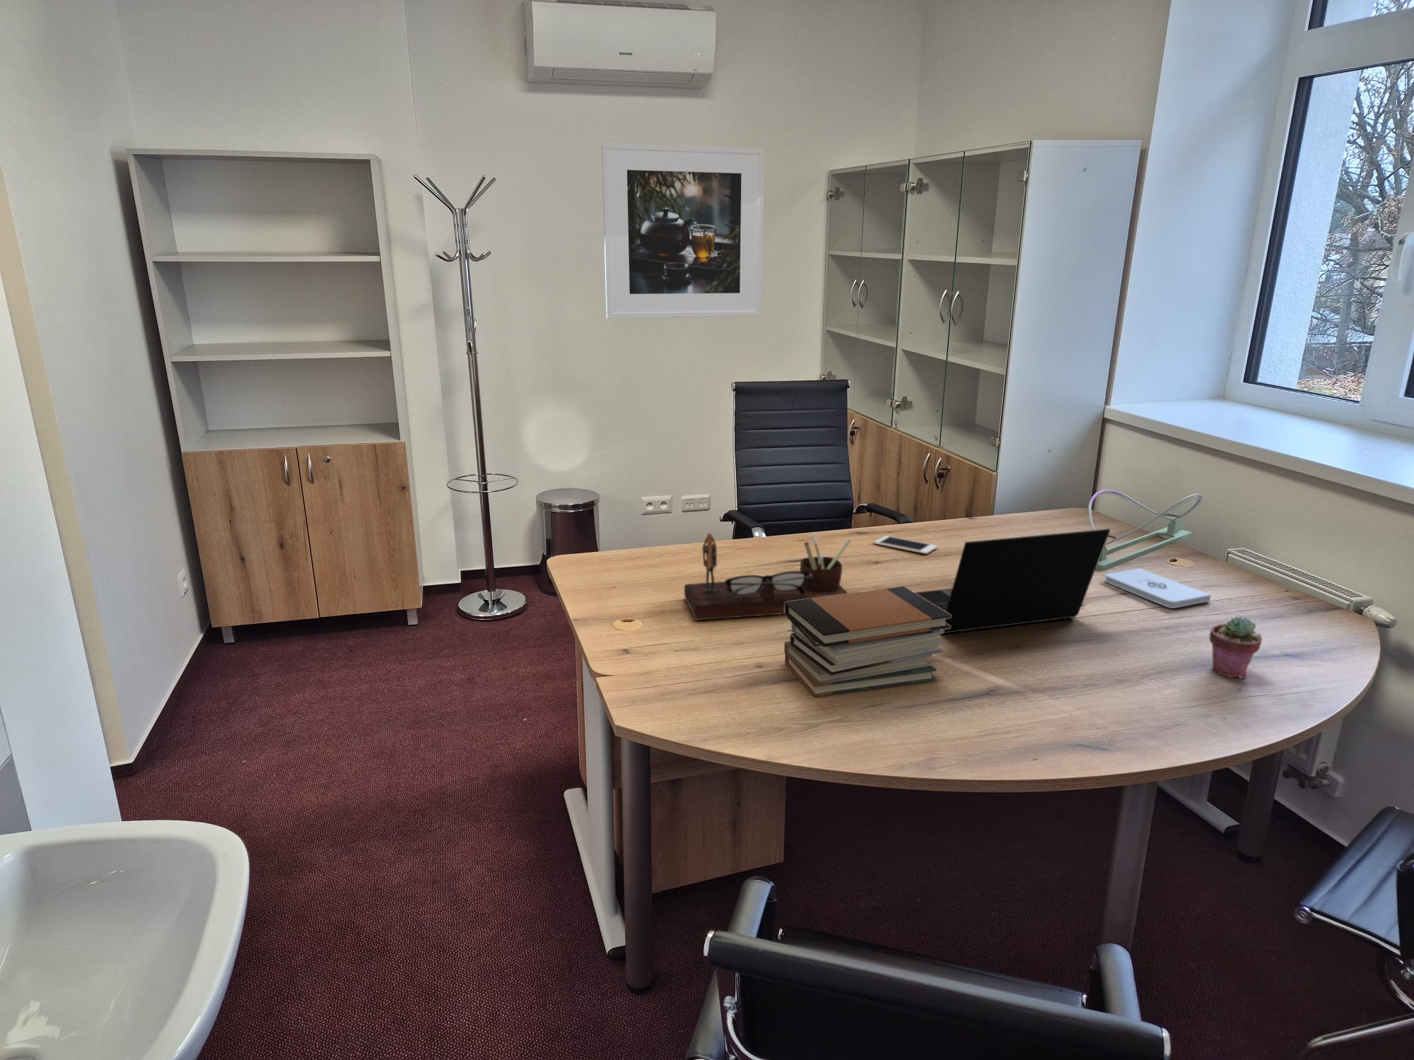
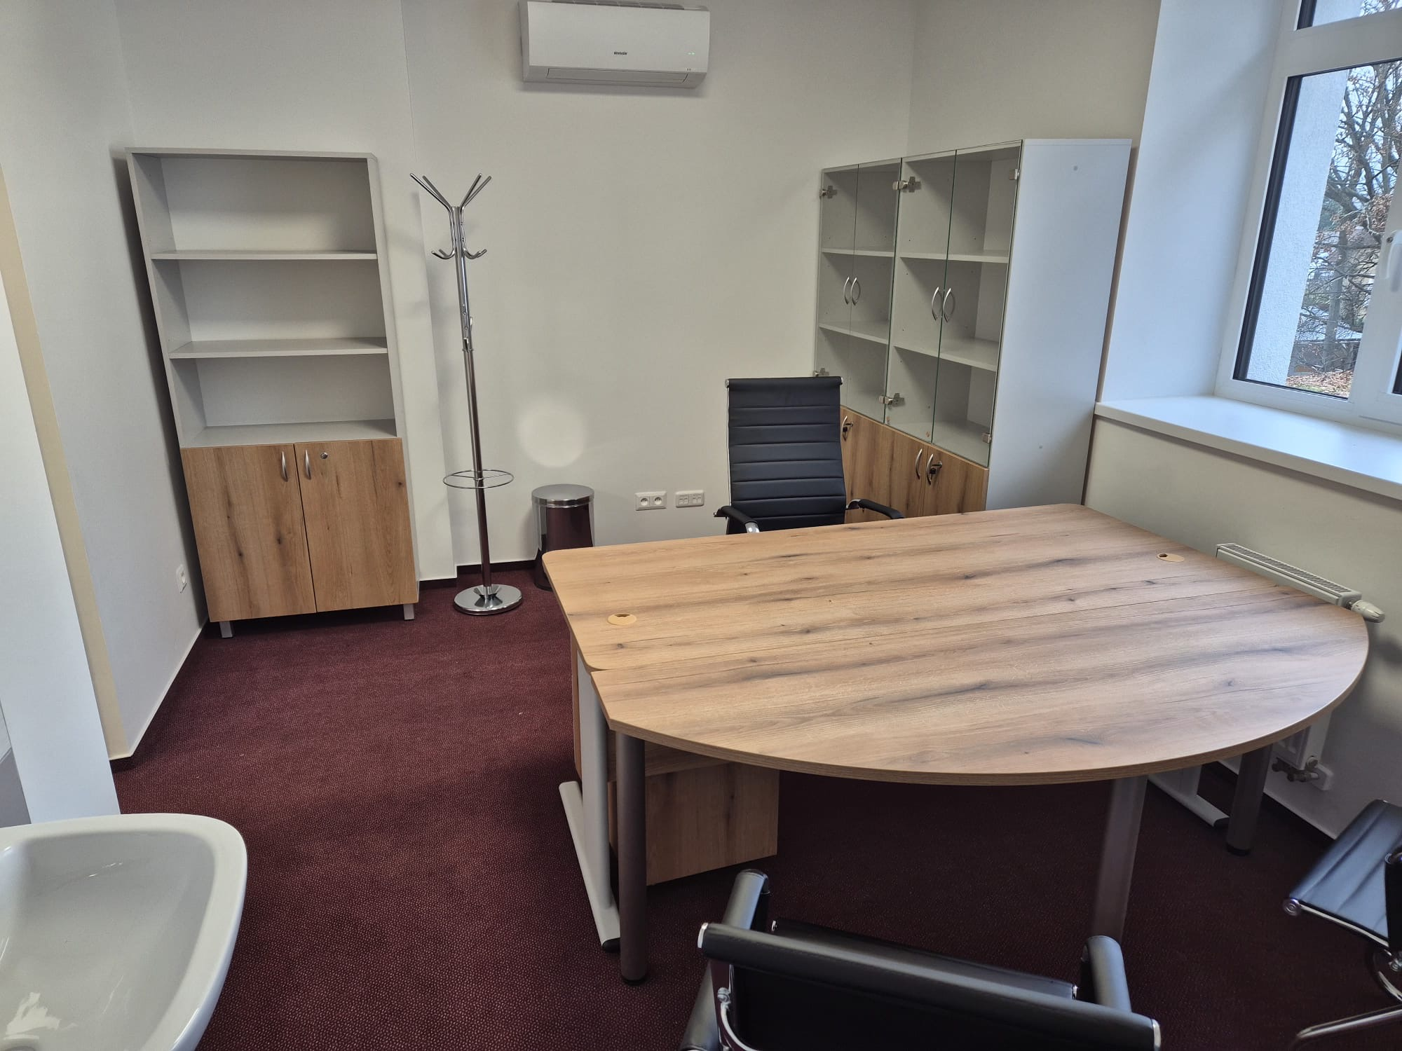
- cell phone [874,534,939,554]
- potted succulent [1208,616,1263,679]
- laptop [913,528,1111,635]
- desk organizer [684,532,853,621]
- desk lamp [1088,489,1202,571]
- notepad [1103,568,1211,609]
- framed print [601,143,765,320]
- book stack [784,586,951,697]
